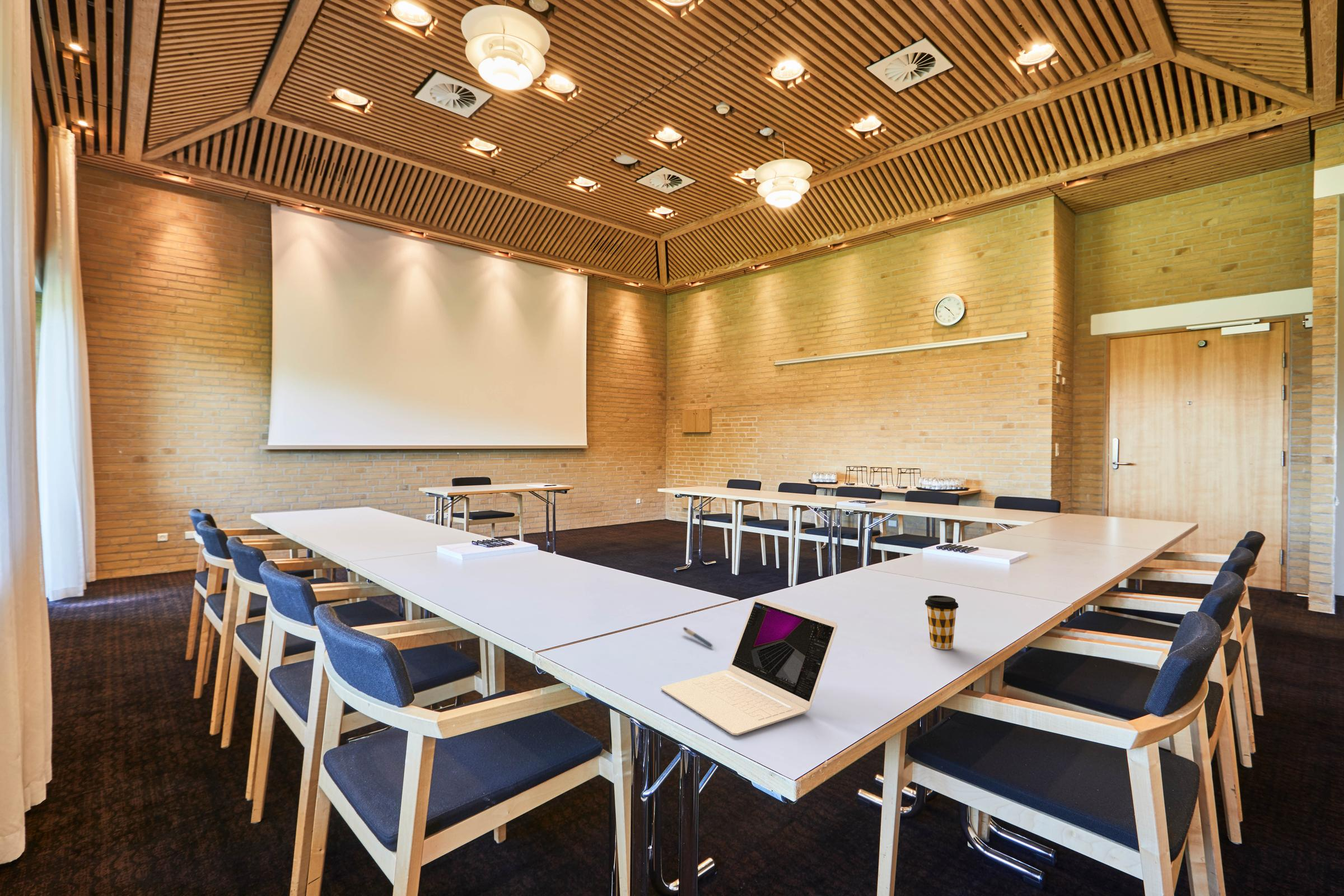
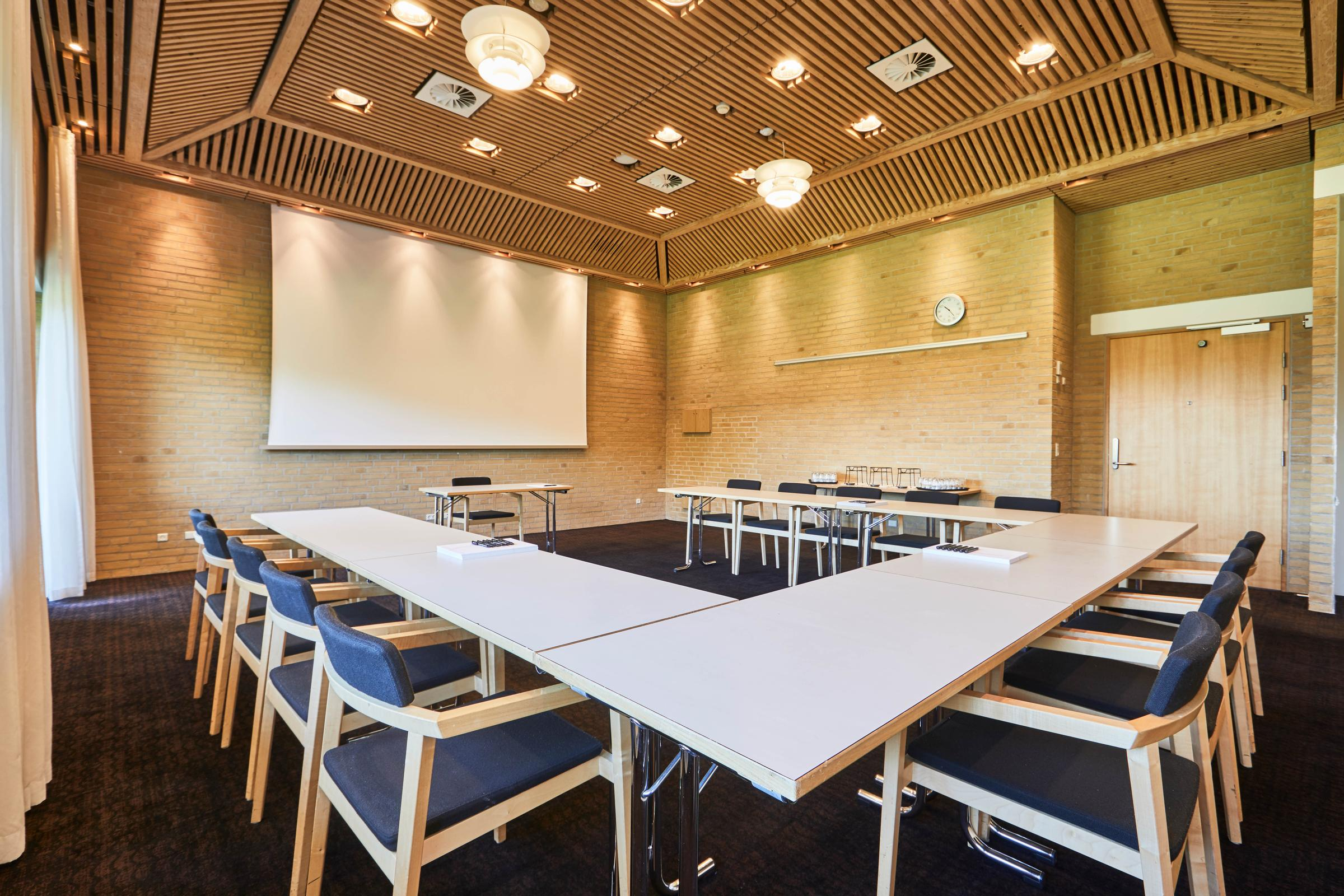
- coffee cup [925,595,959,650]
- laptop [660,597,838,736]
- pen [683,627,713,647]
